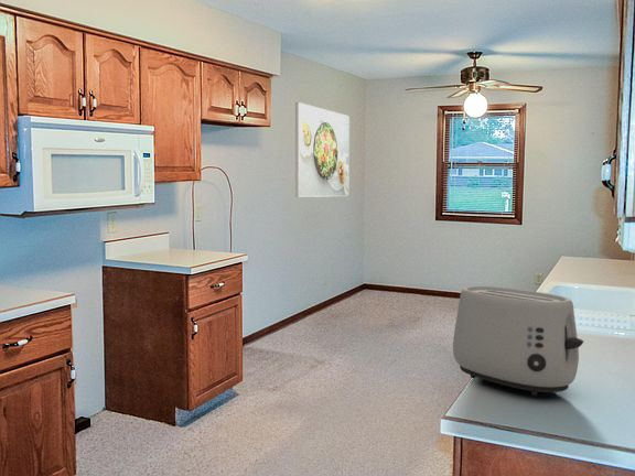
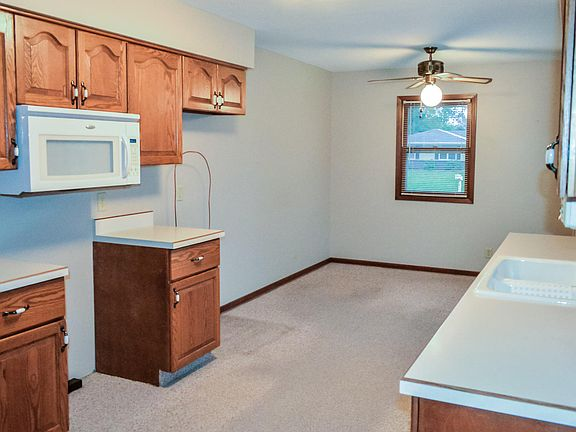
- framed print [294,101,351,198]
- toaster [452,285,584,397]
